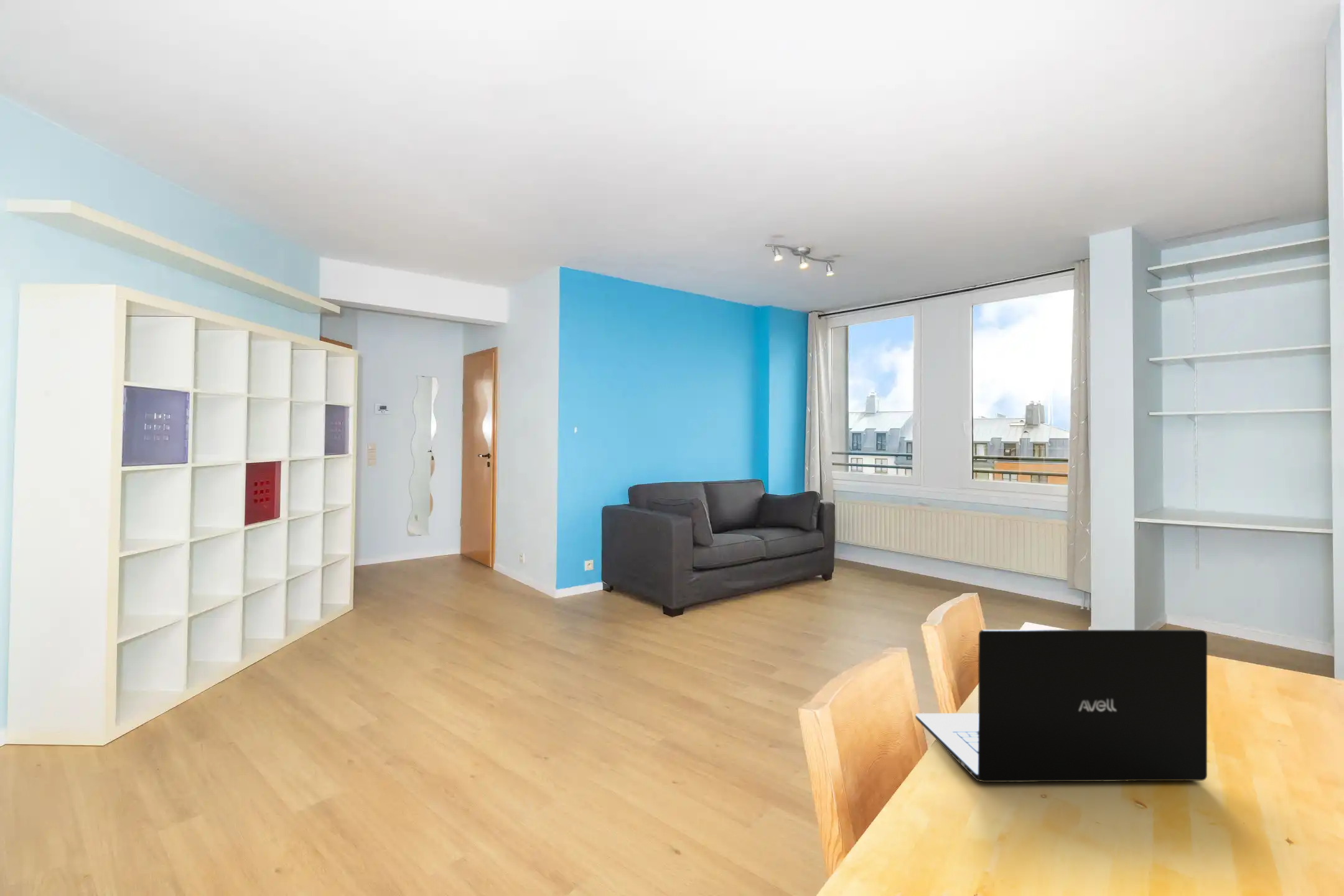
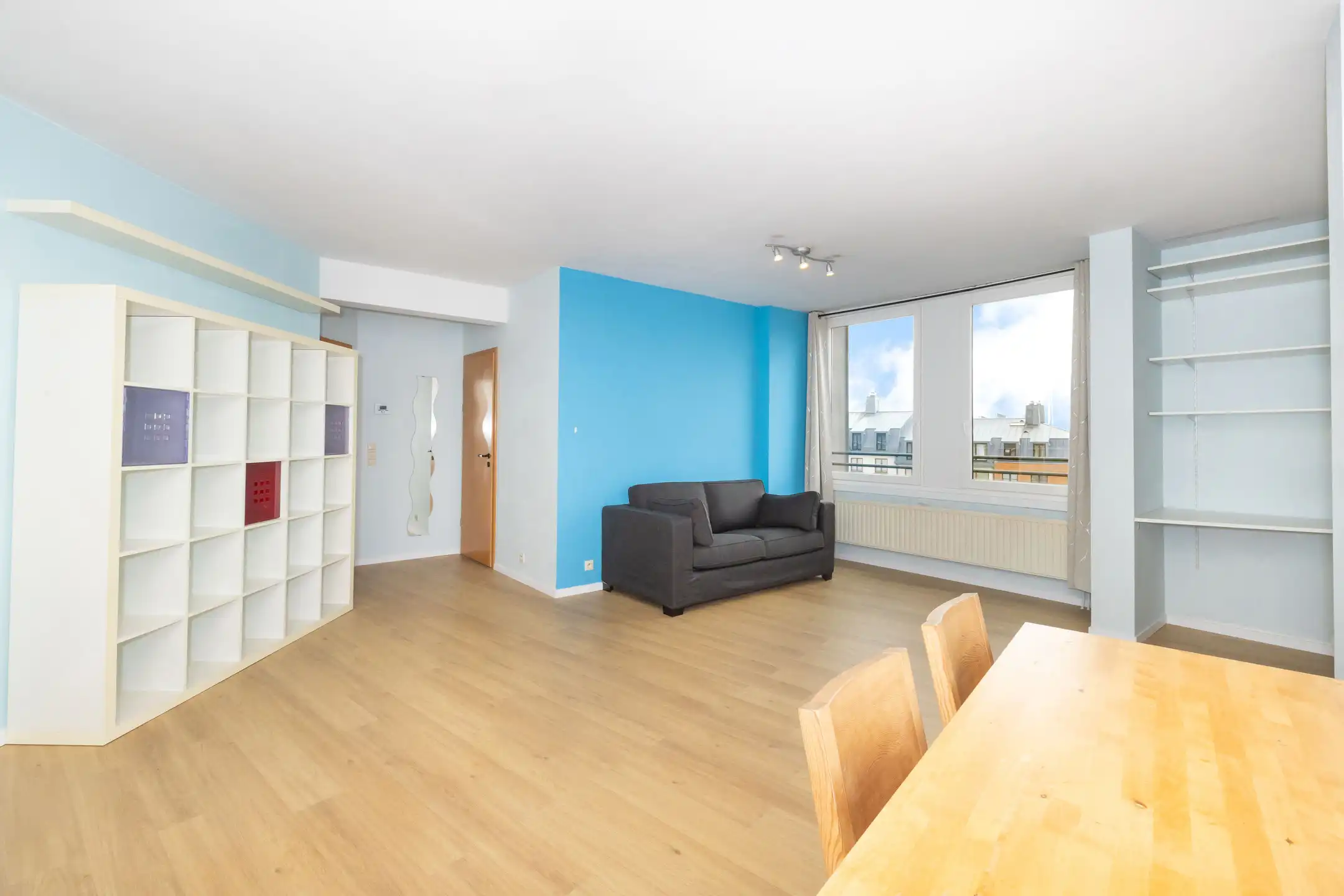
- laptop [915,629,1208,783]
